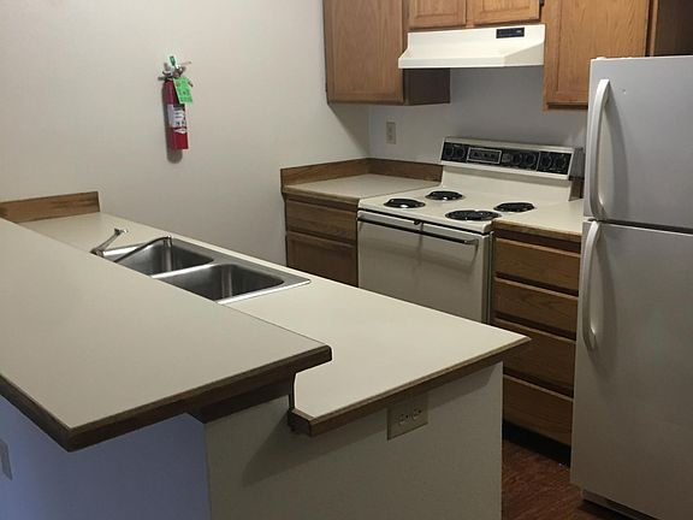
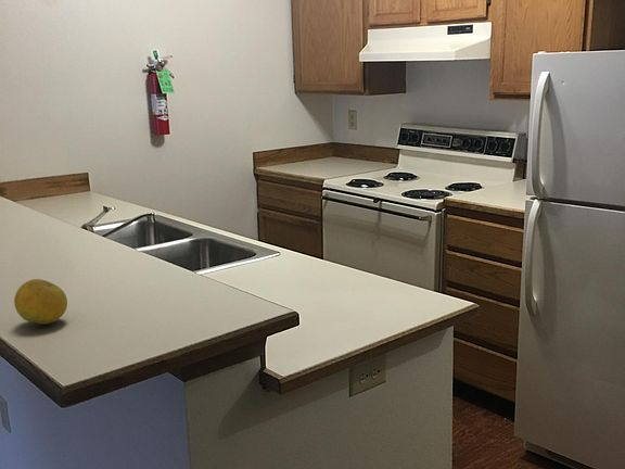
+ fruit [13,278,68,326]
